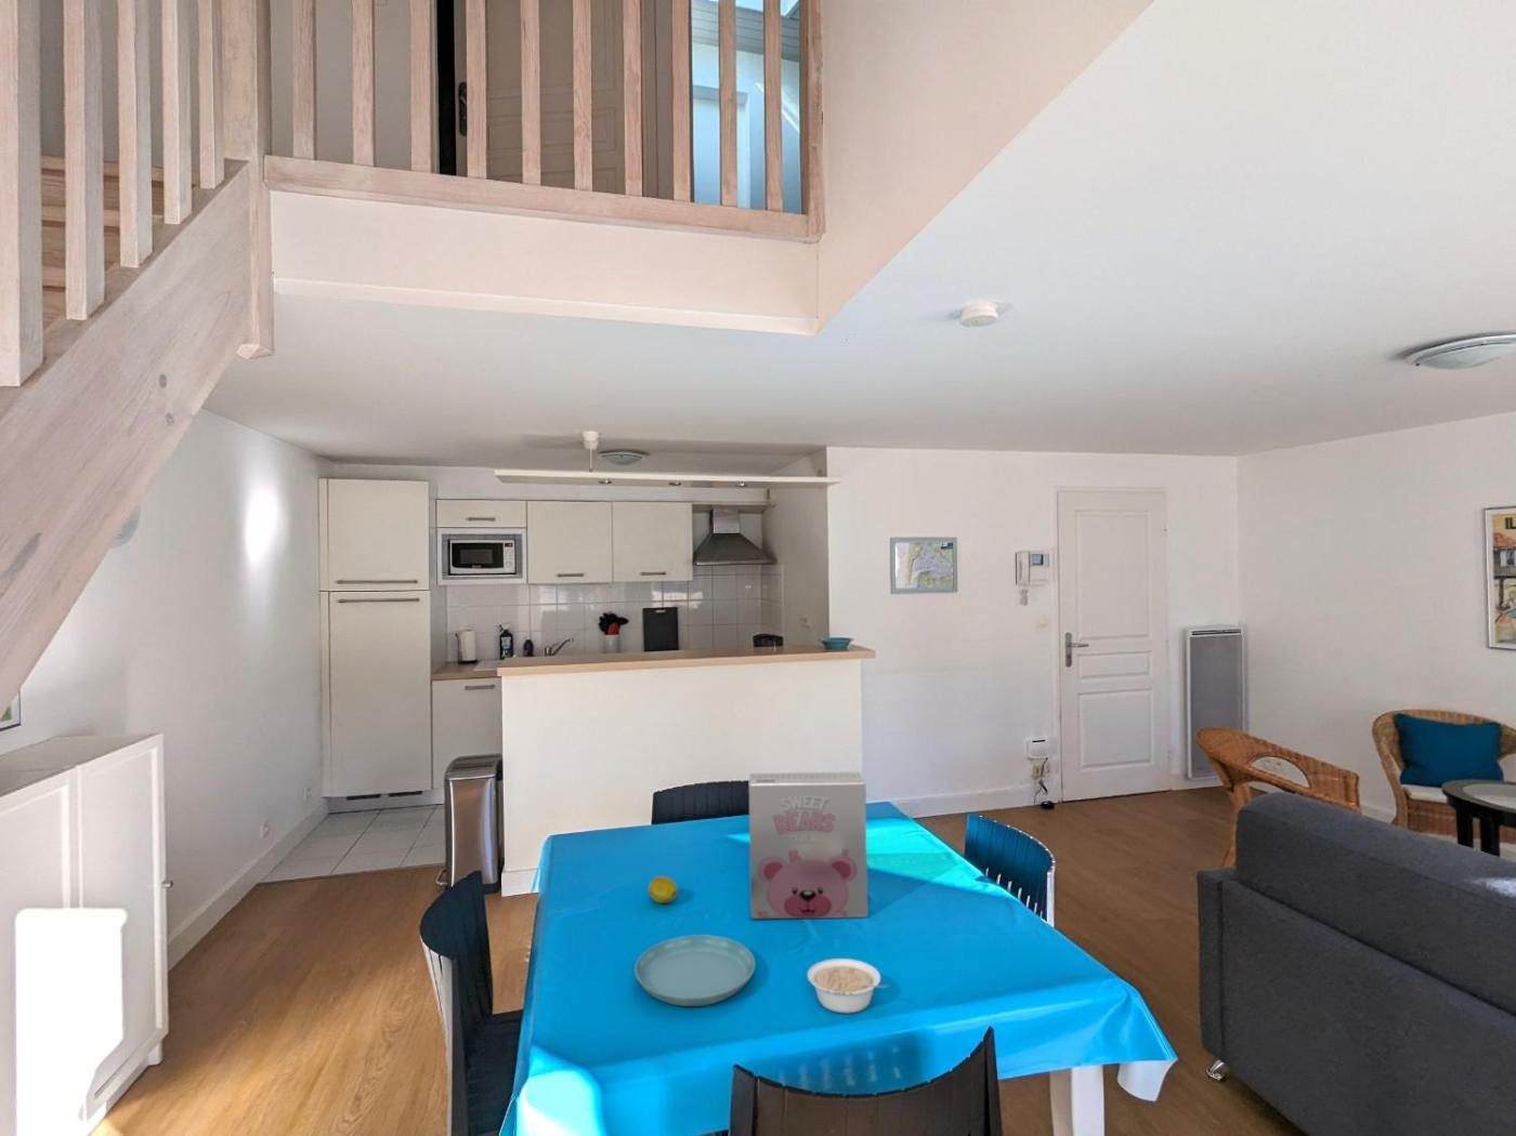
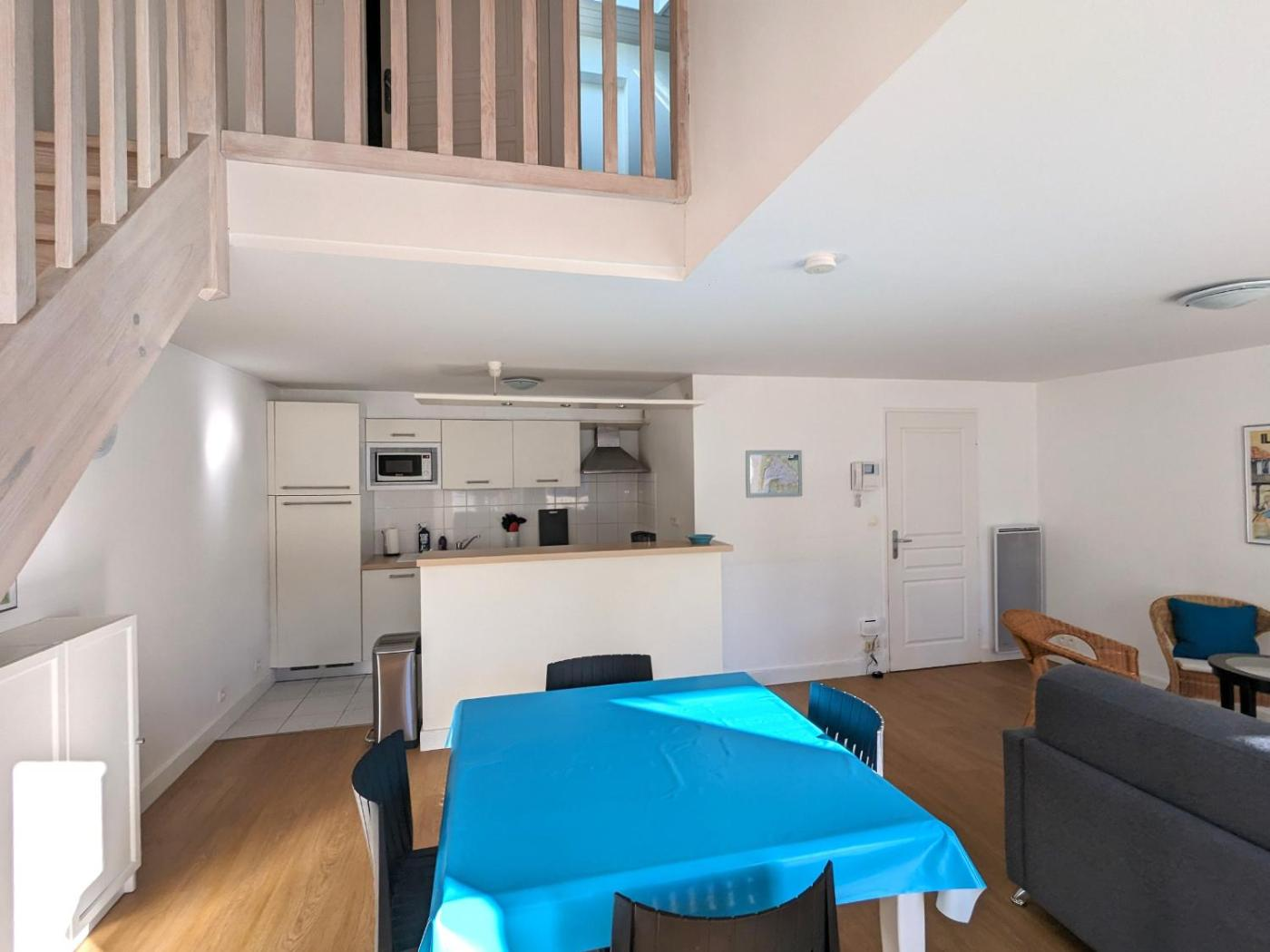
- saucer [634,933,756,1007]
- fruit [647,875,679,905]
- legume [807,957,891,1014]
- cereal box [747,771,869,920]
